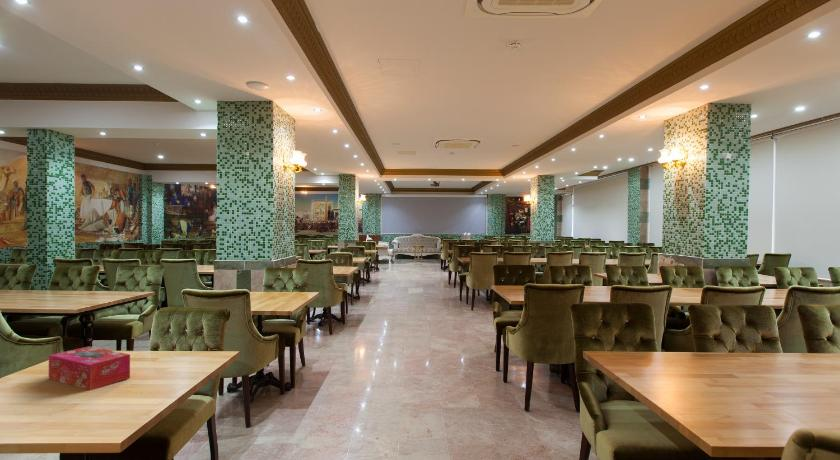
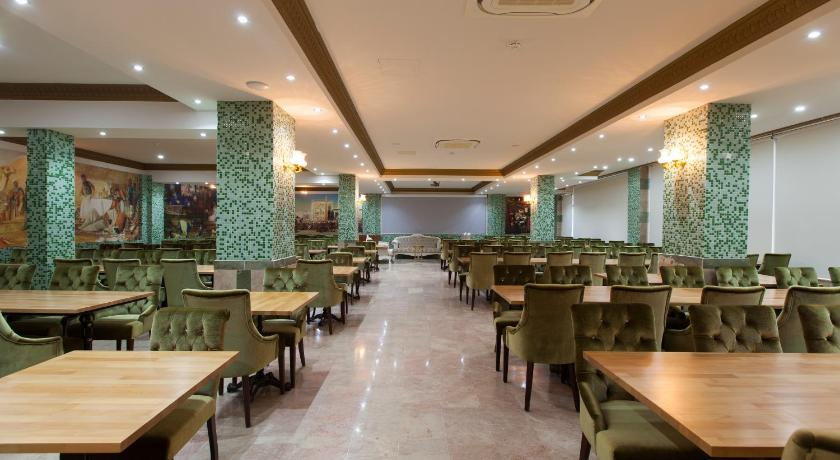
- tissue box [48,345,131,391]
